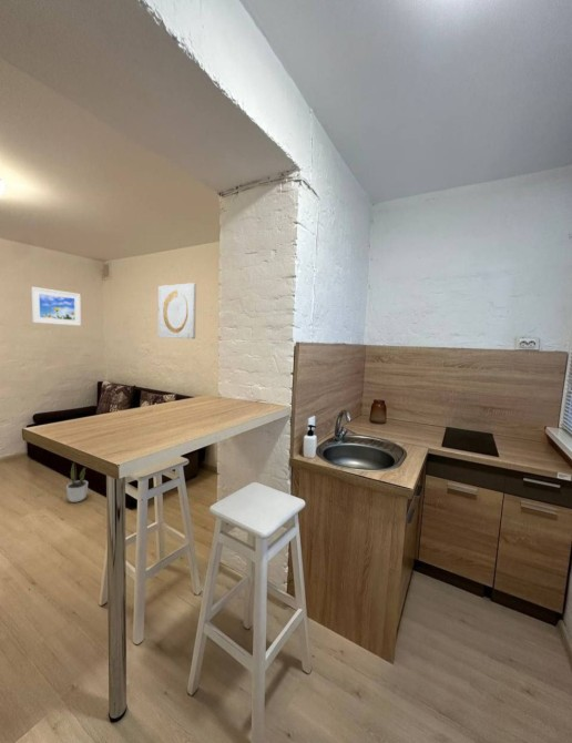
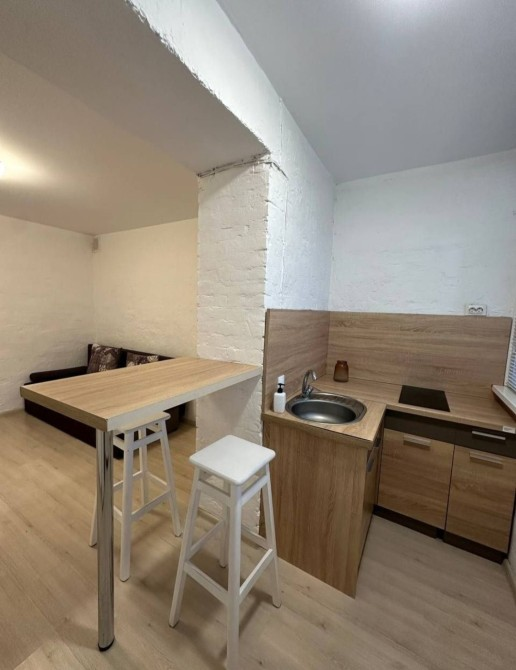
- wall art [157,282,197,340]
- potted plant [65,461,89,503]
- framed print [30,286,82,327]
